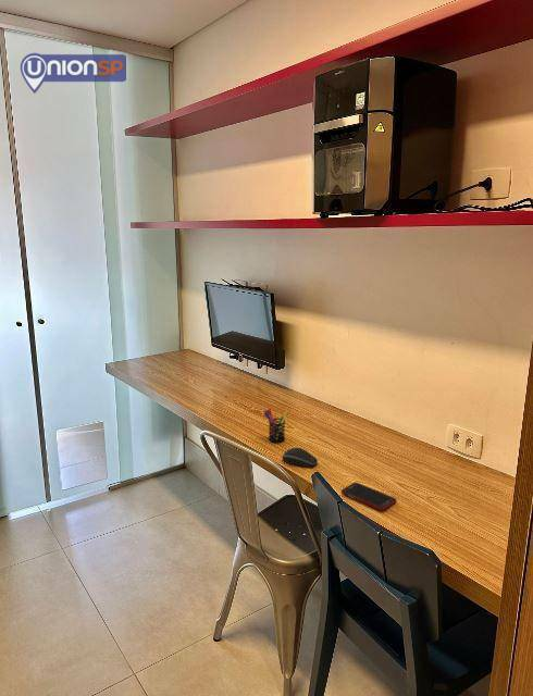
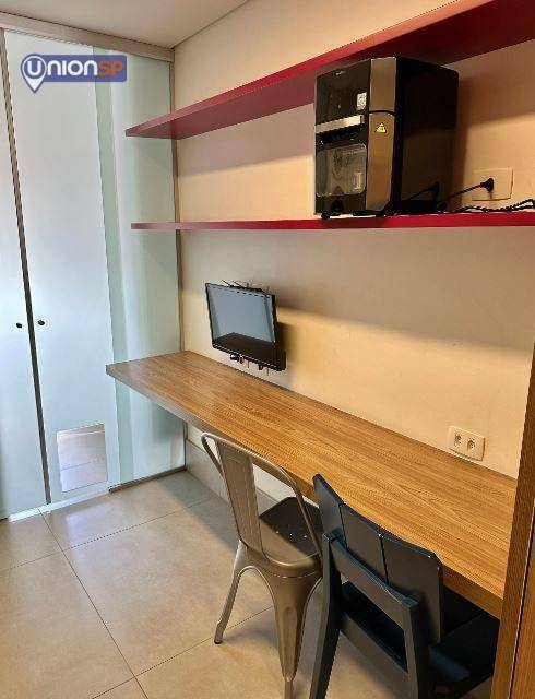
- cell phone [340,482,397,512]
- pen holder [263,408,289,444]
- computer mouse [282,447,319,469]
